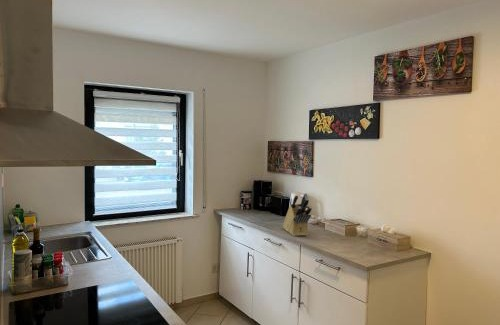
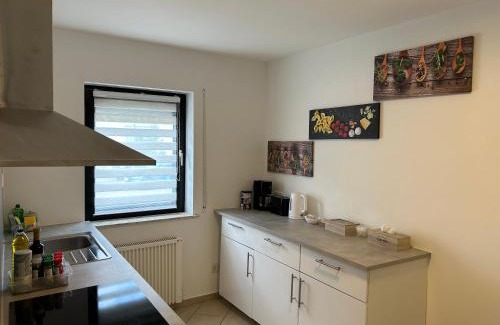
- knife block [282,192,313,237]
